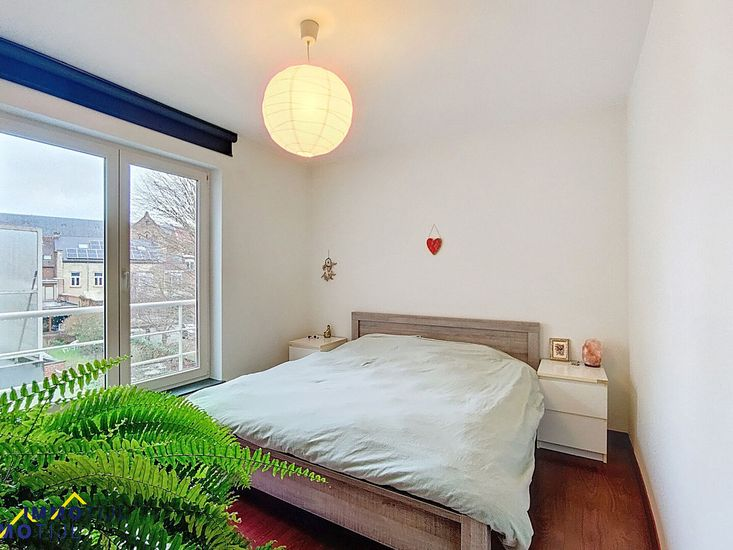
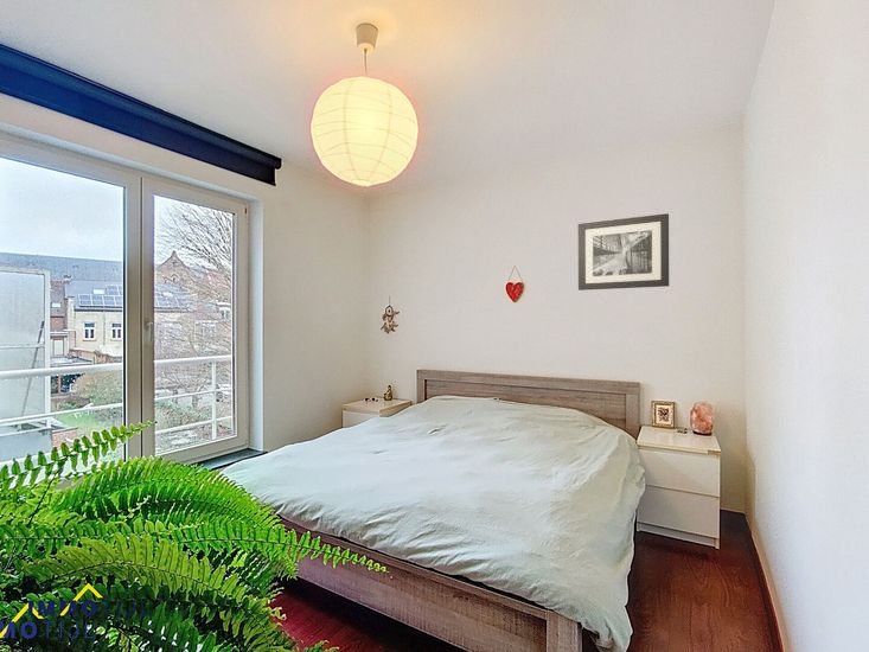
+ wall art [577,212,670,292]
